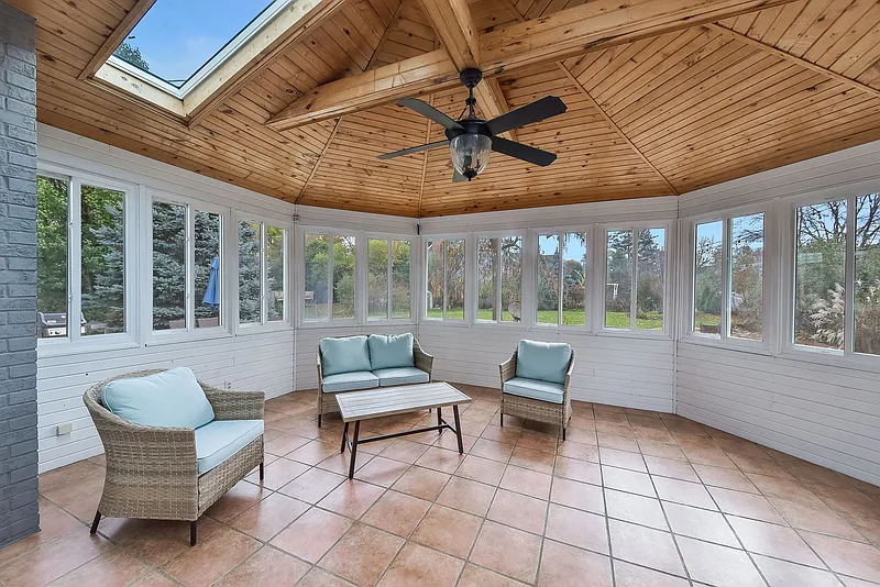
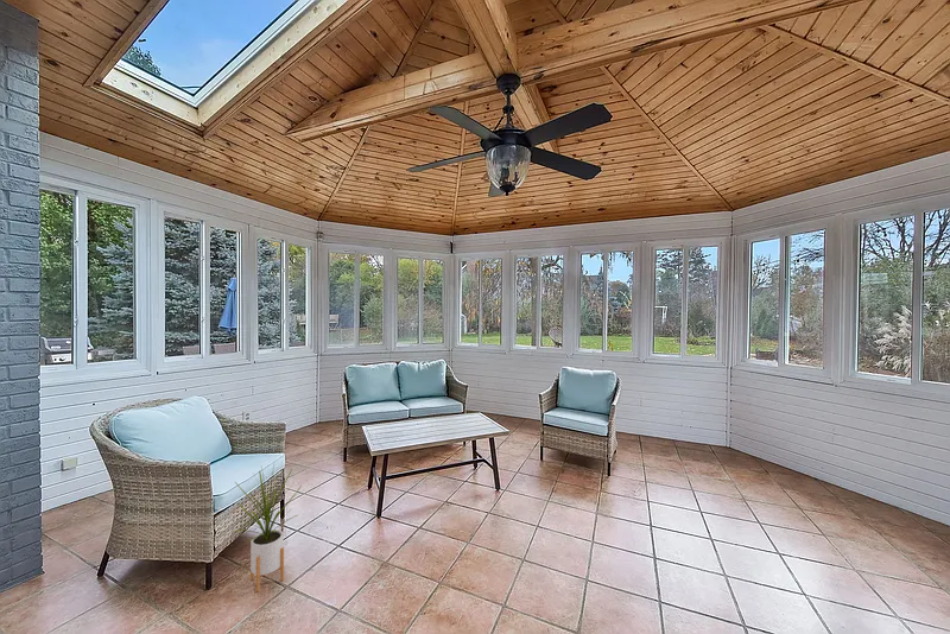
+ house plant [230,464,303,592]
